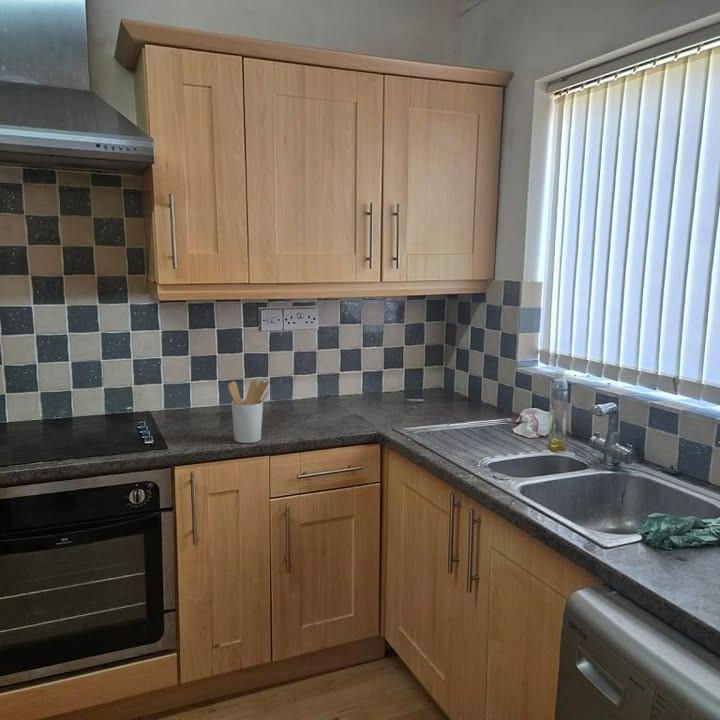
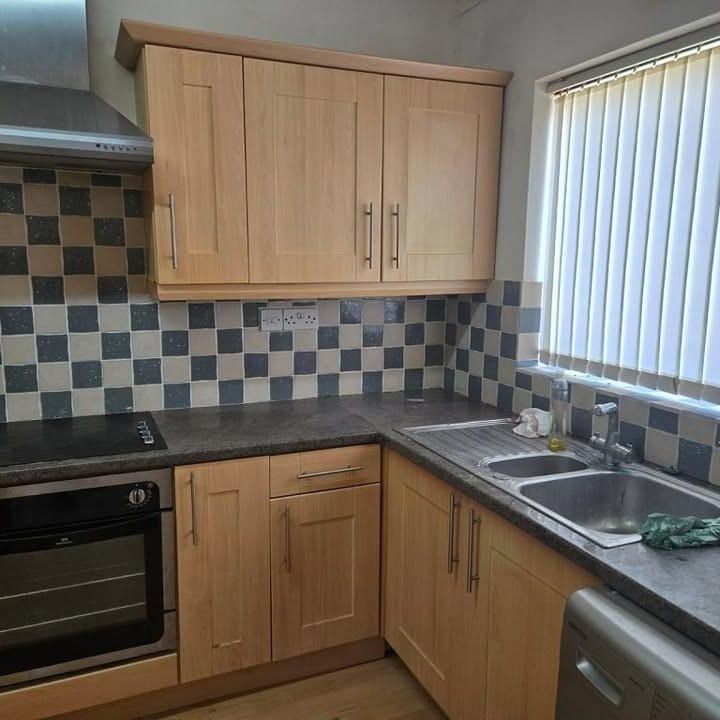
- utensil holder [227,379,270,444]
